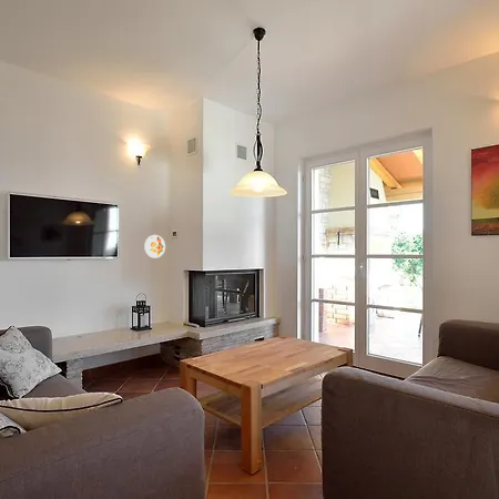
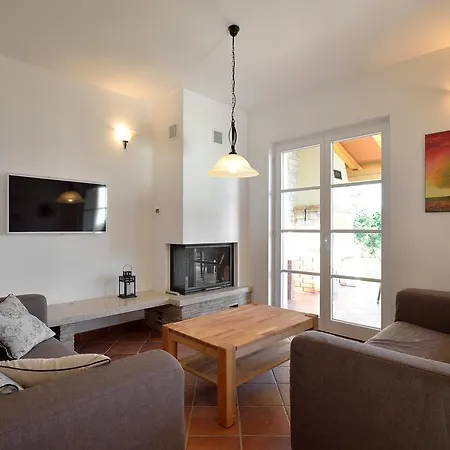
- decorative plate [143,234,166,259]
